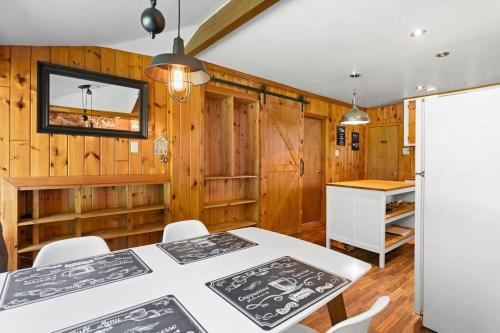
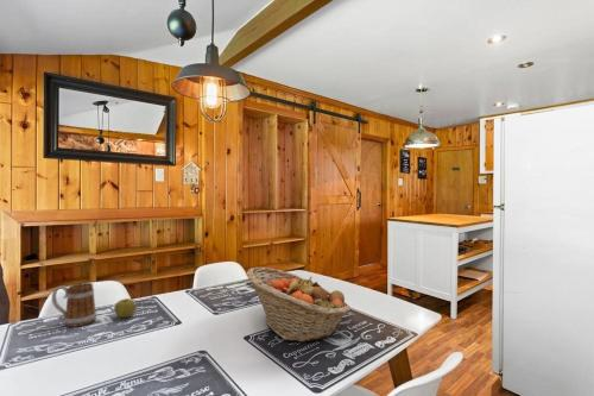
+ apple [113,297,137,319]
+ mug [51,282,97,328]
+ fruit basket [245,266,352,342]
